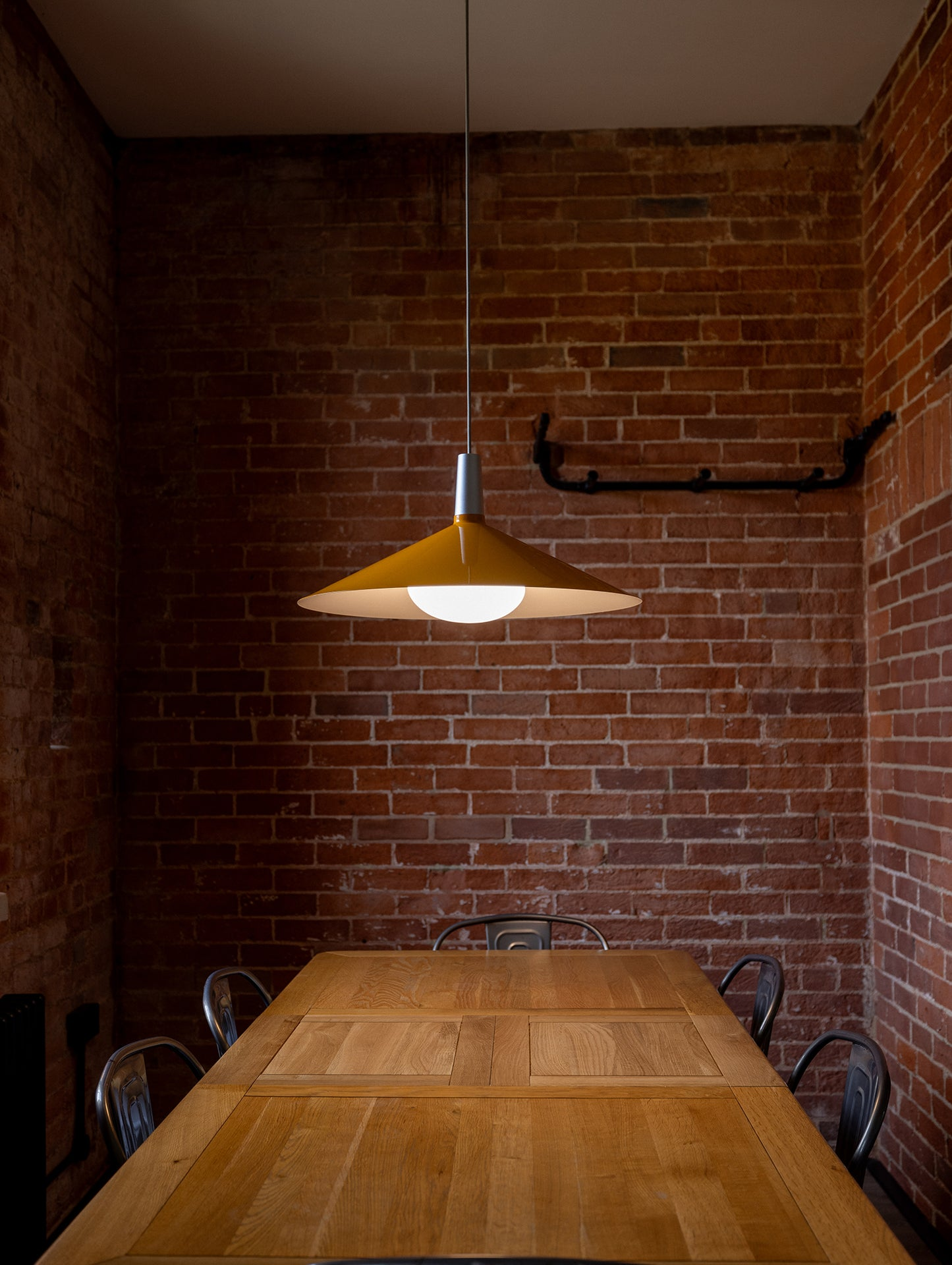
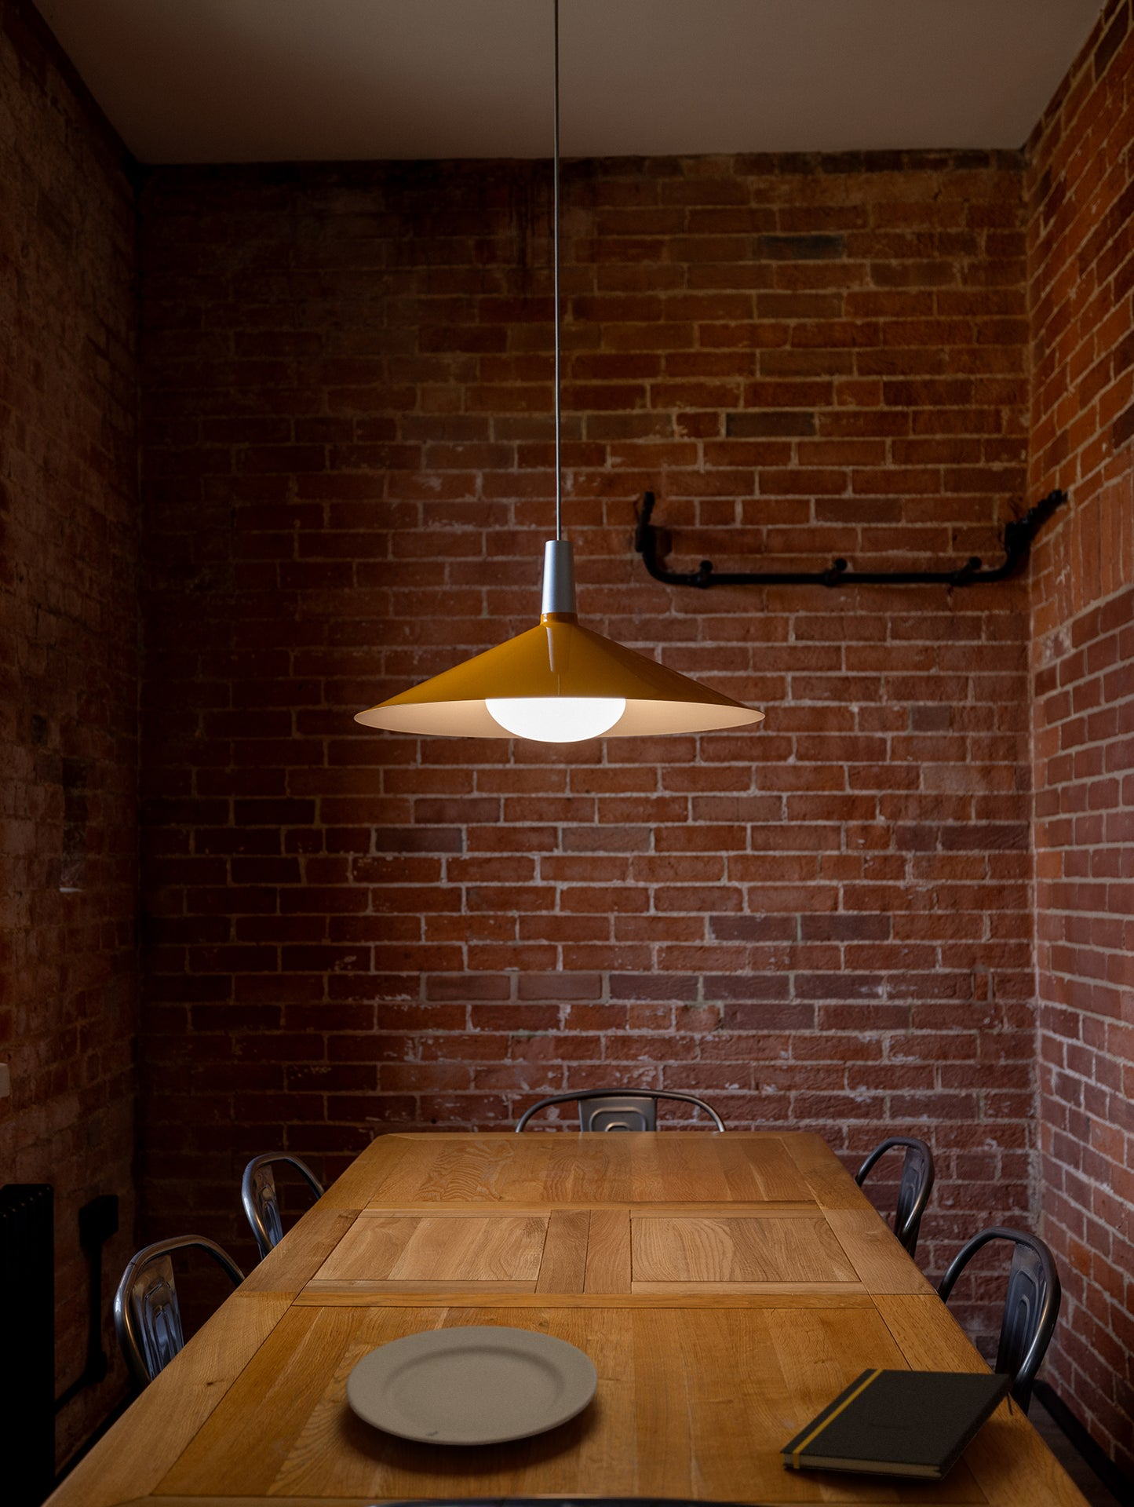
+ notepad [779,1368,1015,1482]
+ chinaware [344,1325,599,1446]
